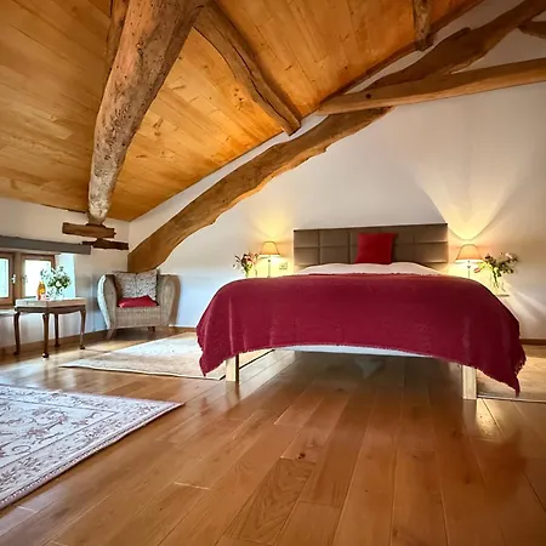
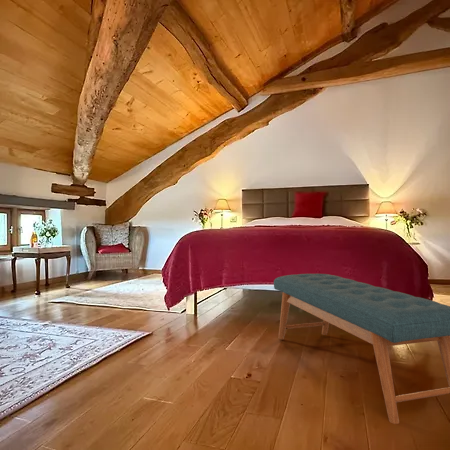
+ bench [273,273,450,425]
